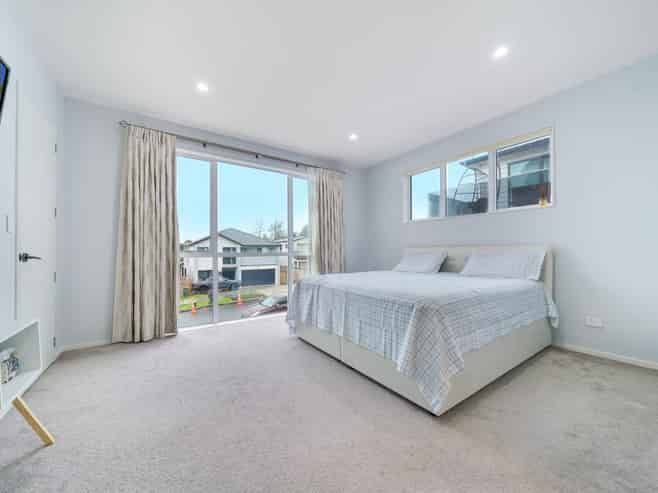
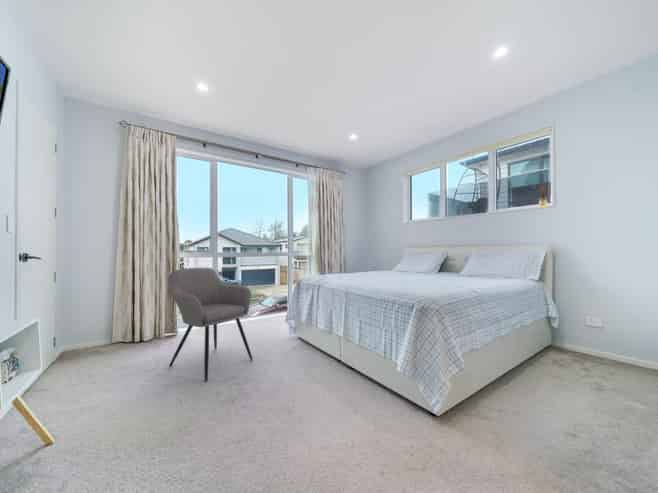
+ armchair [167,267,254,383]
